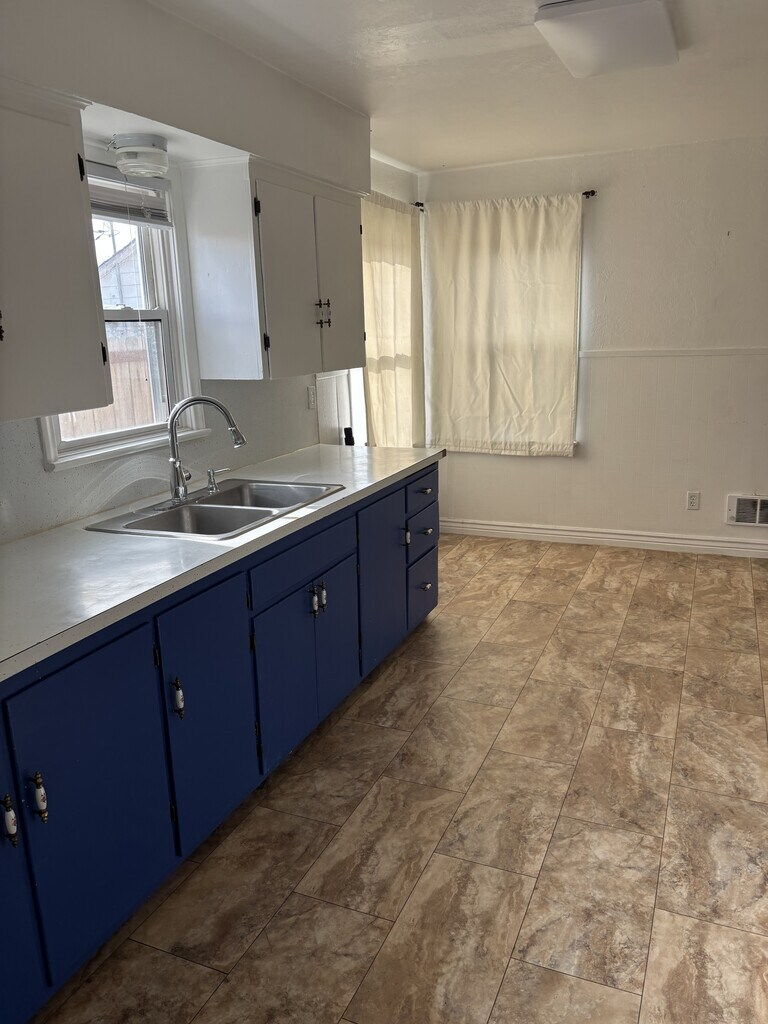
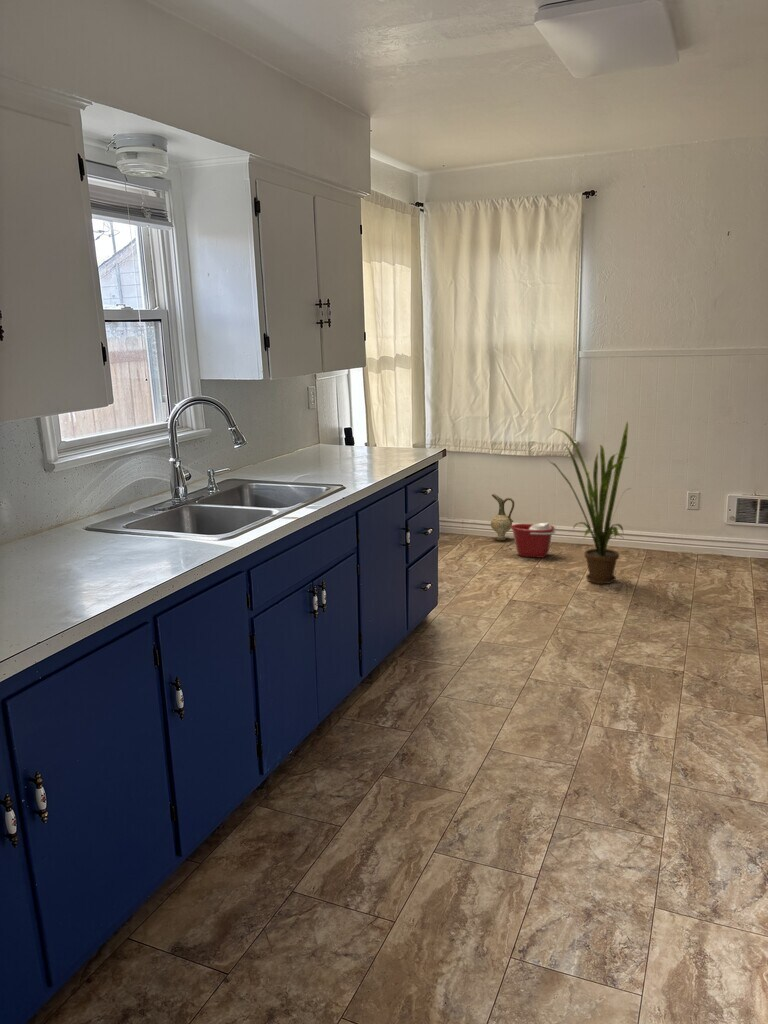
+ house plant [547,421,632,585]
+ ceramic jug [490,493,515,542]
+ bucket [510,521,557,559]
